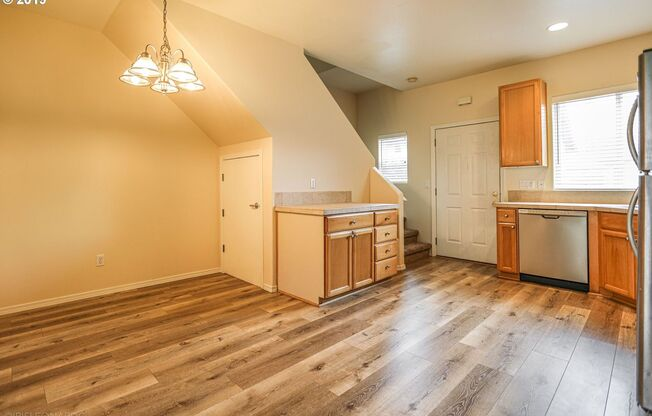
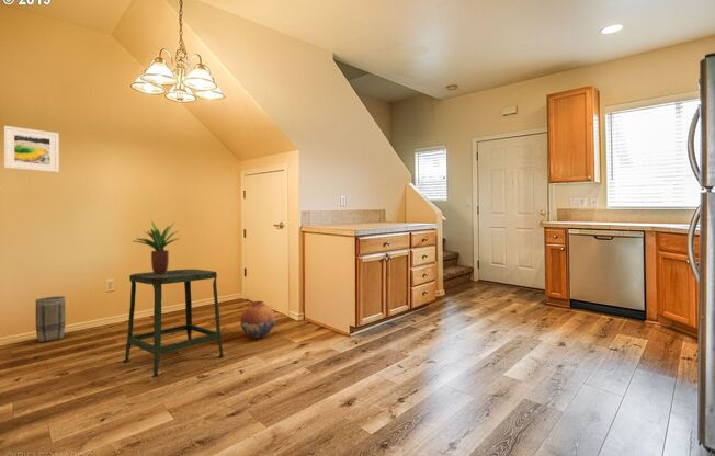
+ vase [239,300,276,339]
+ stool [123,269,225,378]
+ basket [35,295,66,343]
+ potted plant [134,220,181,275]
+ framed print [3,125,60,173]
